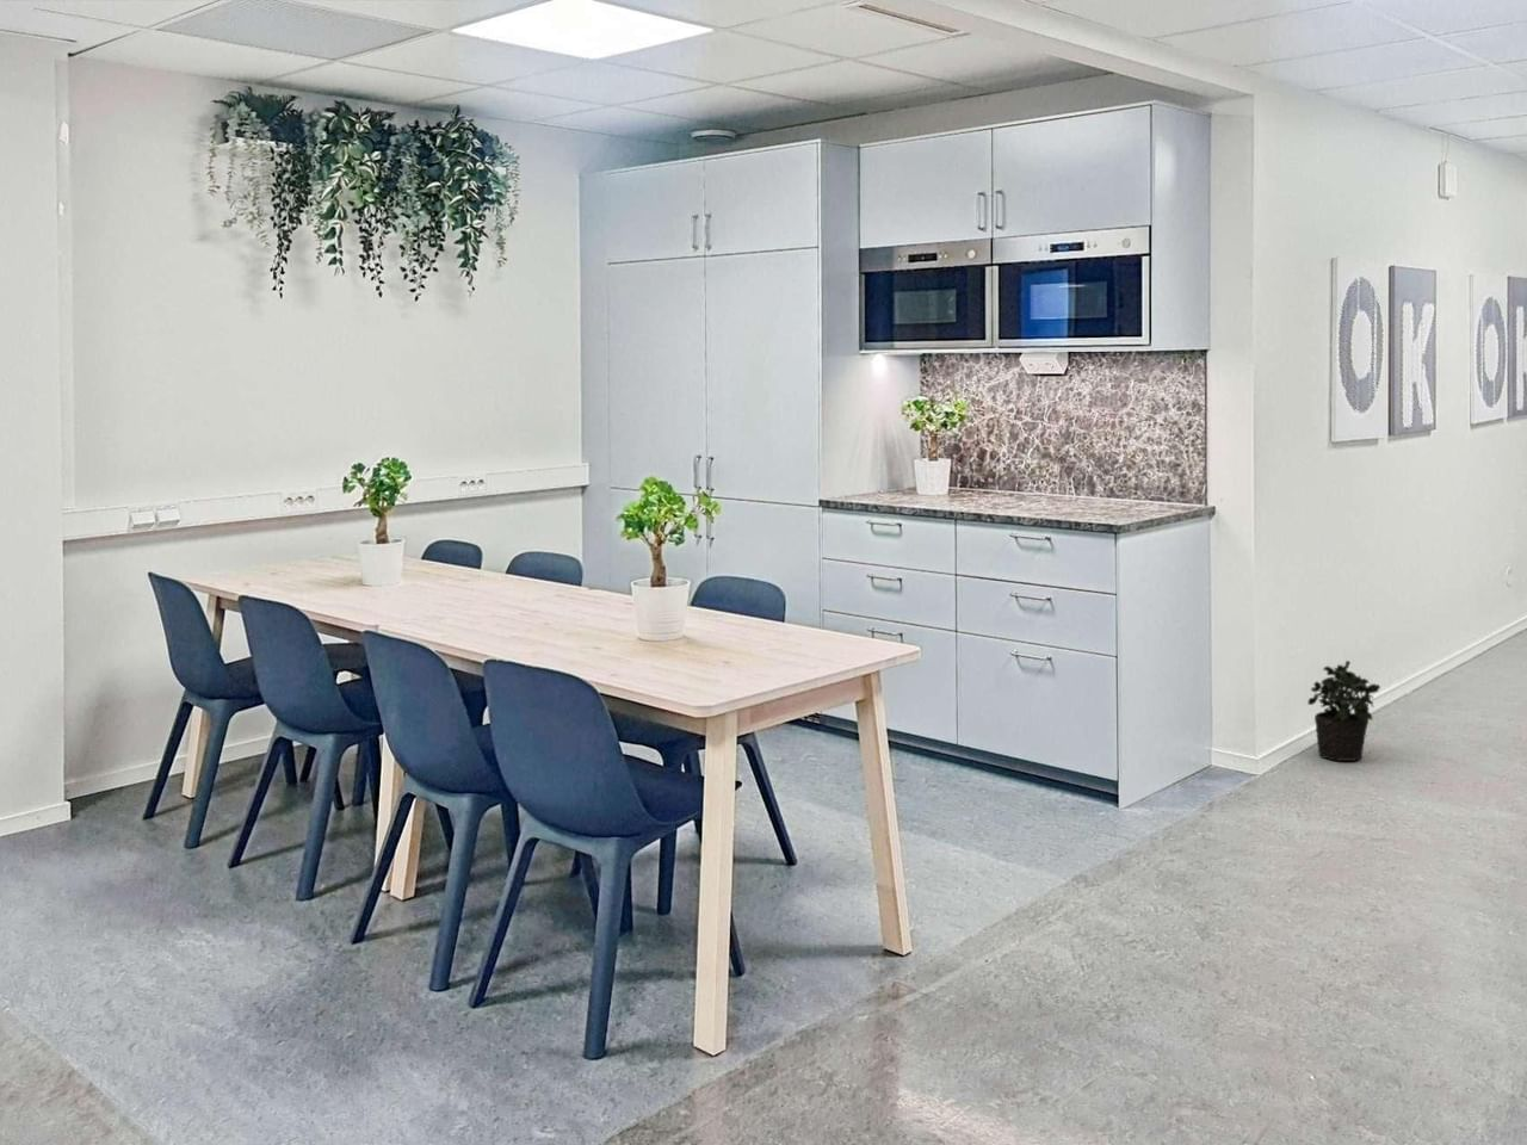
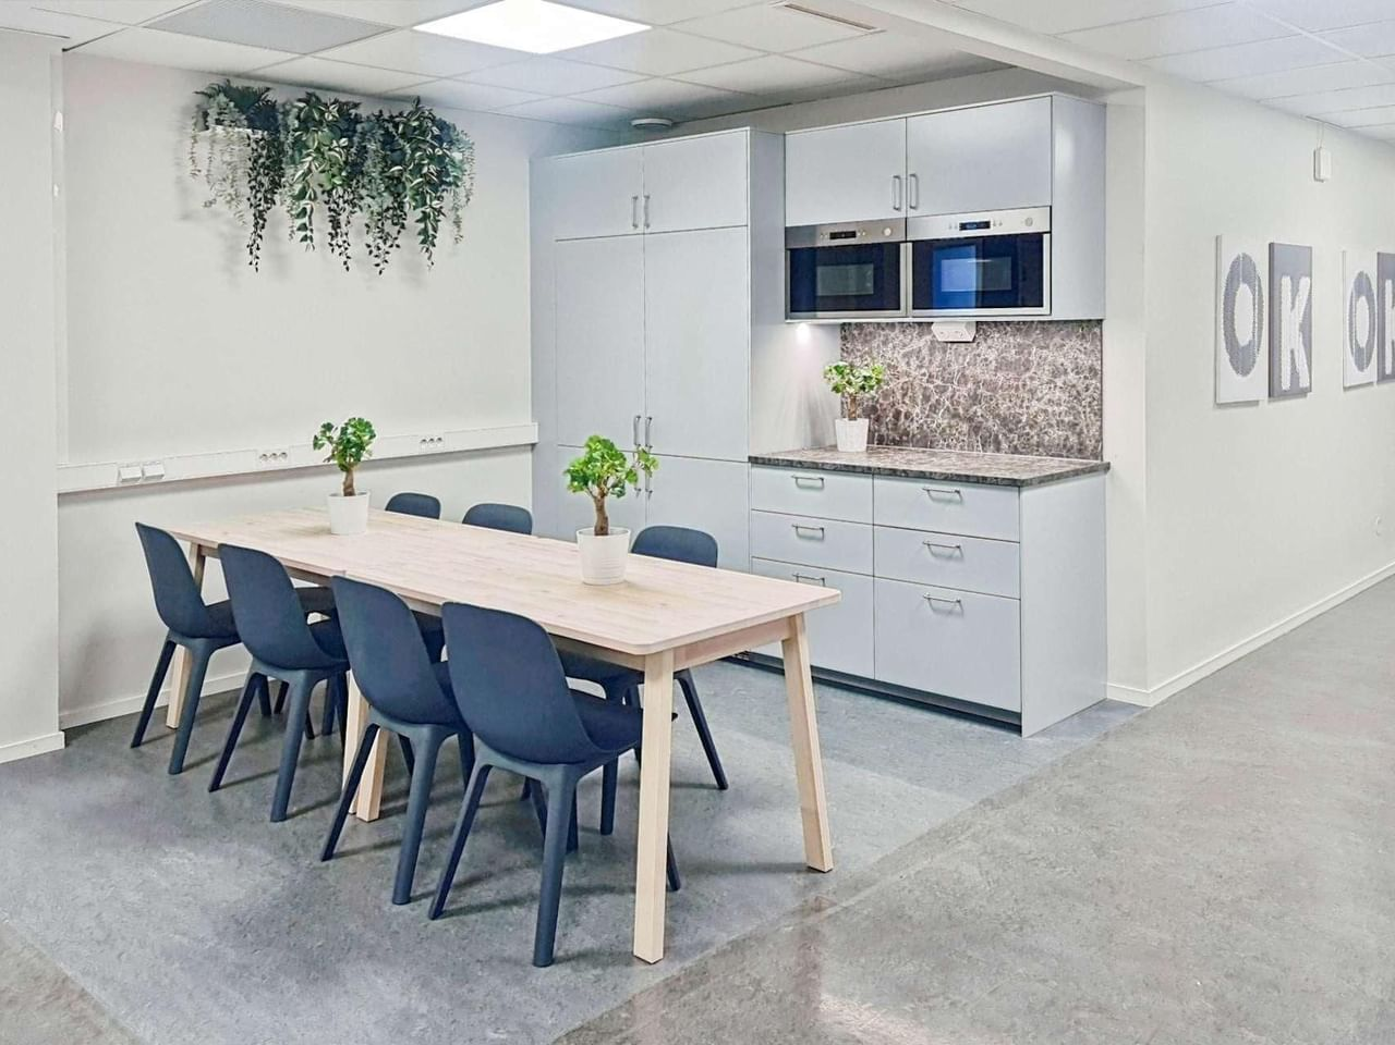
- potted plant [1306,659,1382,763]
